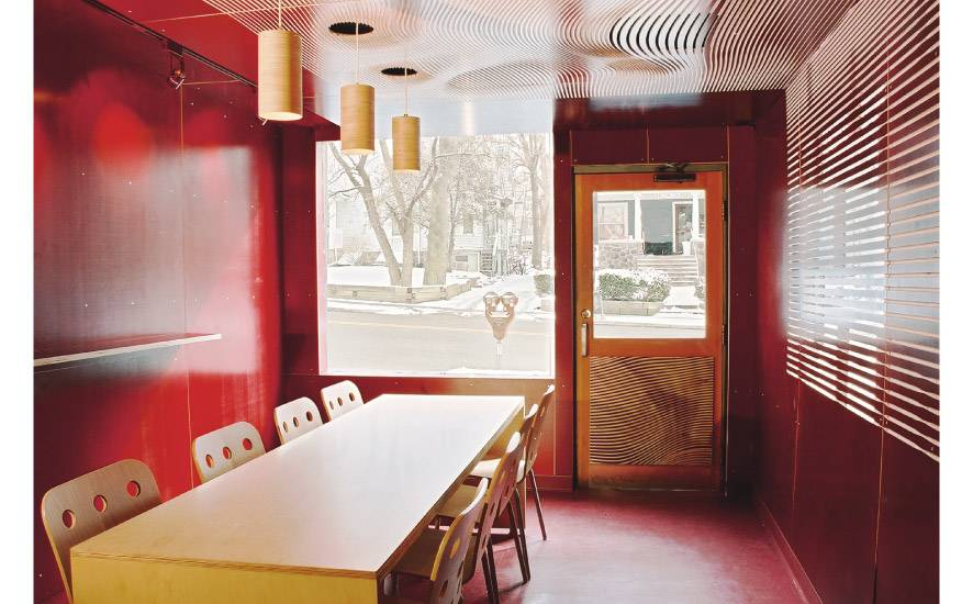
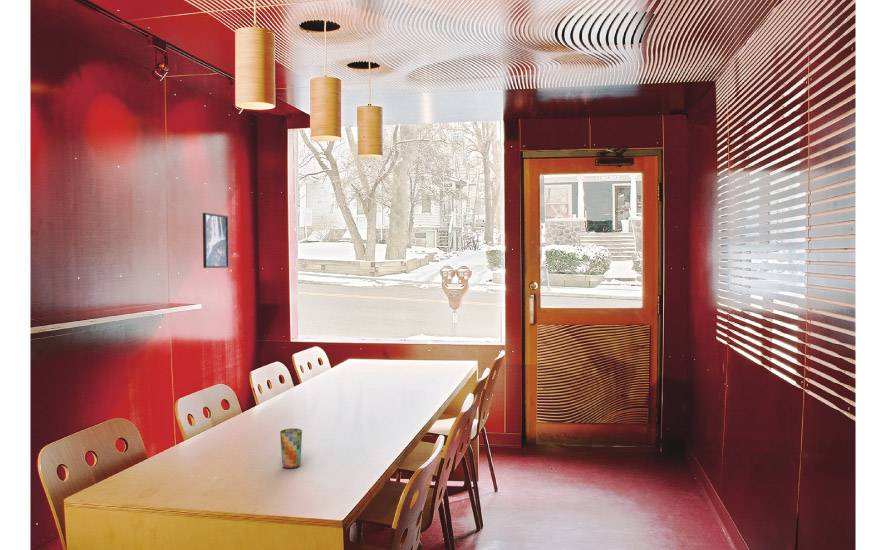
+ cup [279,428,303,469]
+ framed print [202,212,230,269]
